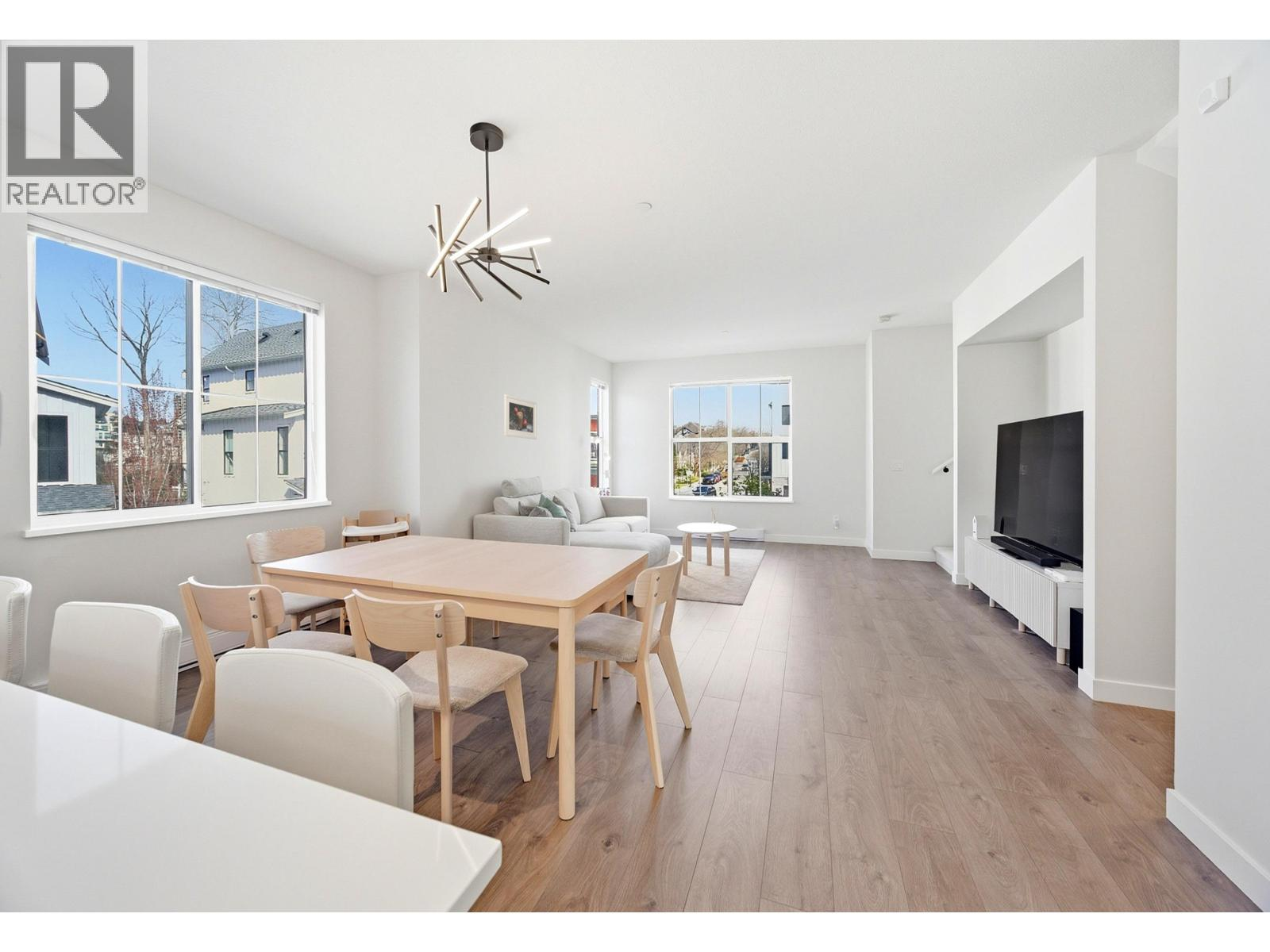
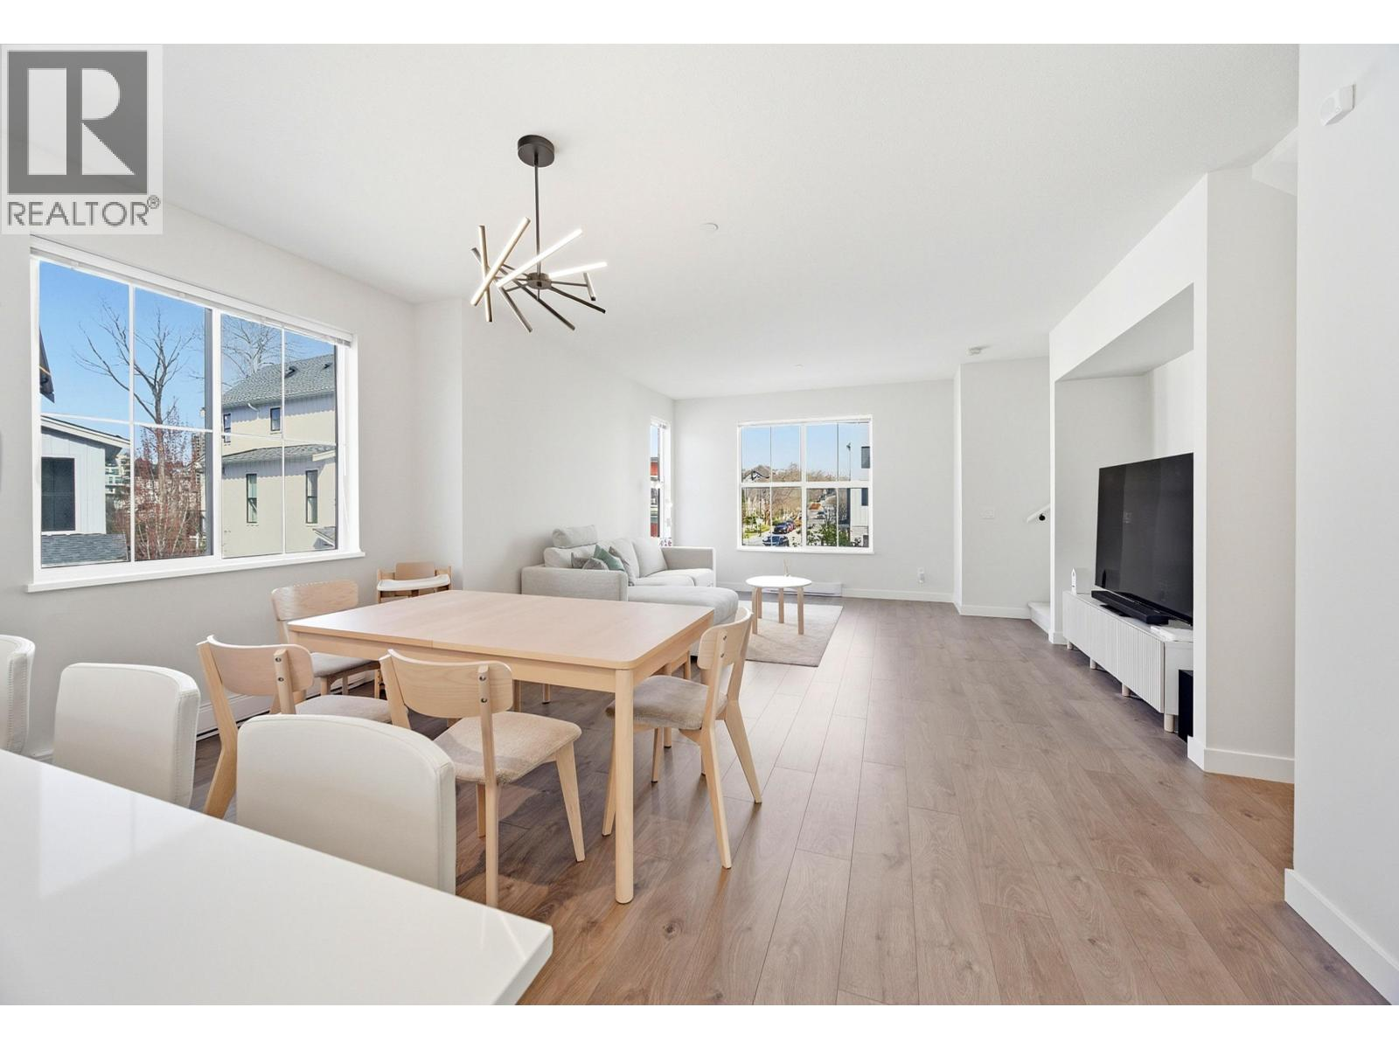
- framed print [503,393,537,440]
